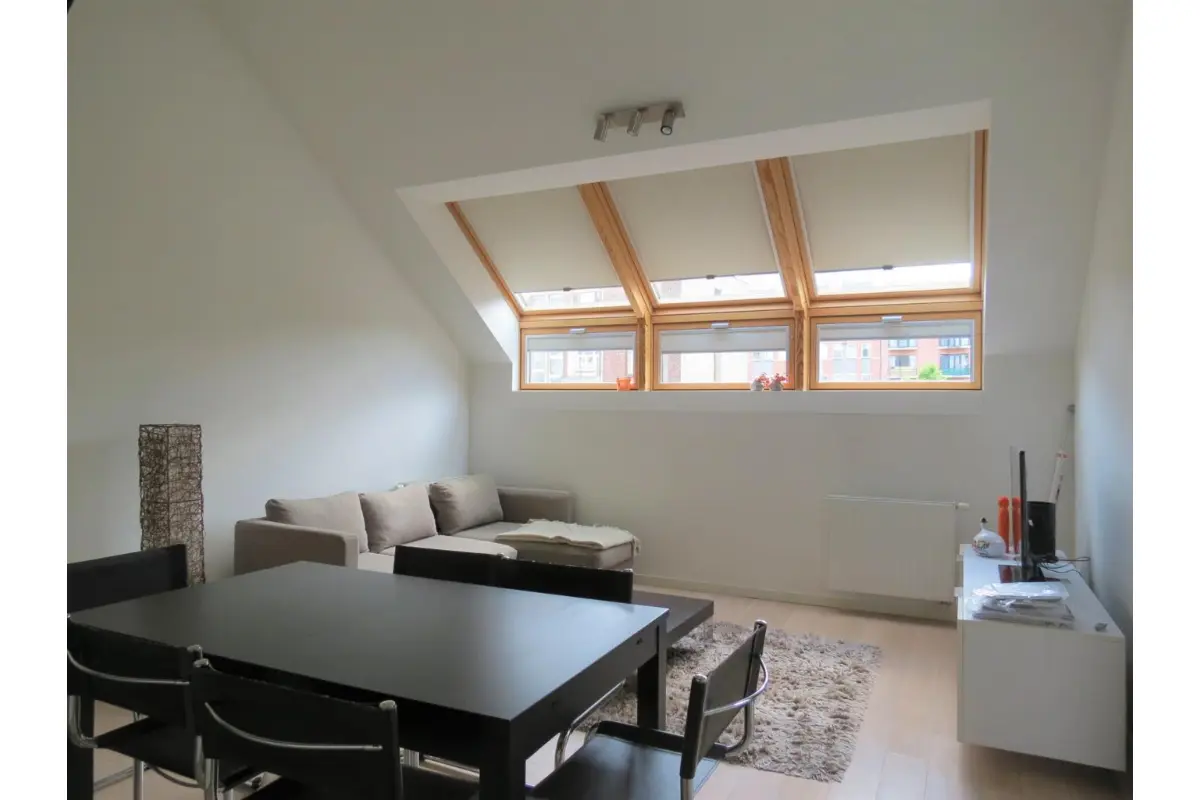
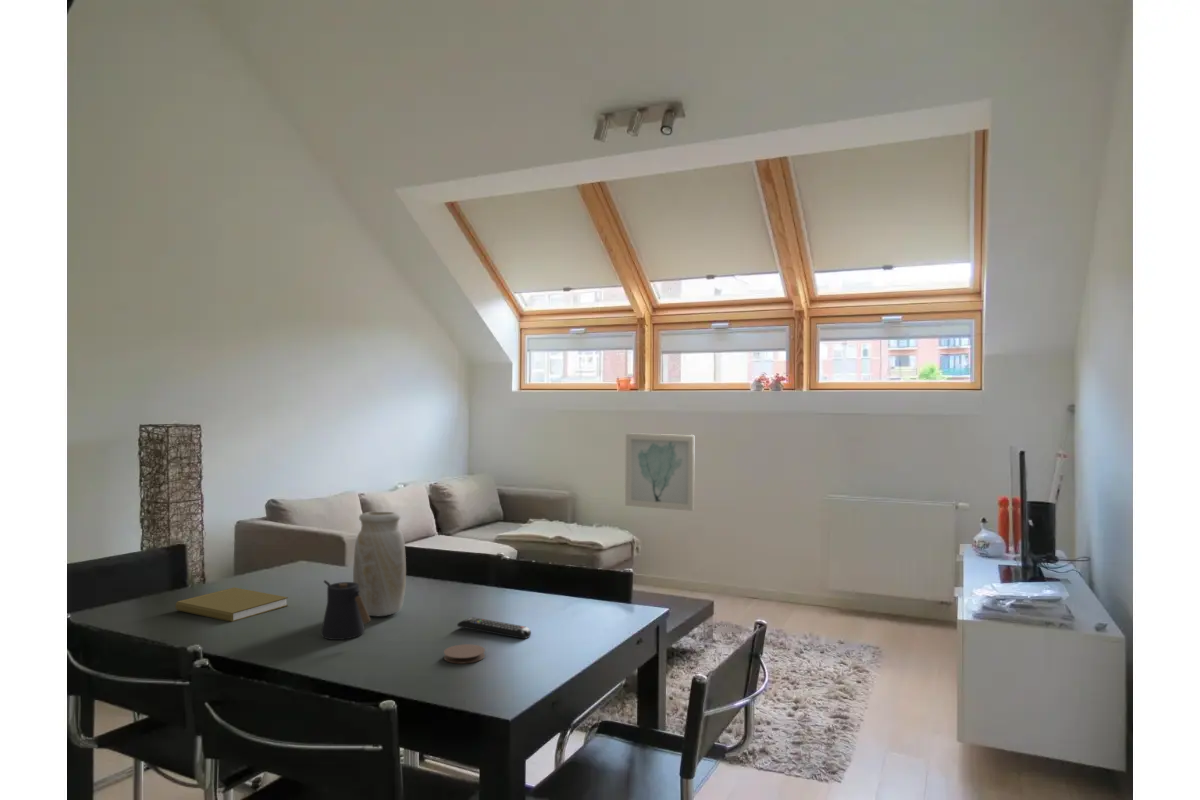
+ remote control [456,616,532,640]
+ coaster [443,643,486,665]
+ vase [352,511,407,617]
+ wall art [624,432,695,512]
+ kettle [320,579,372,641]
+ book [175,587,289,623]
